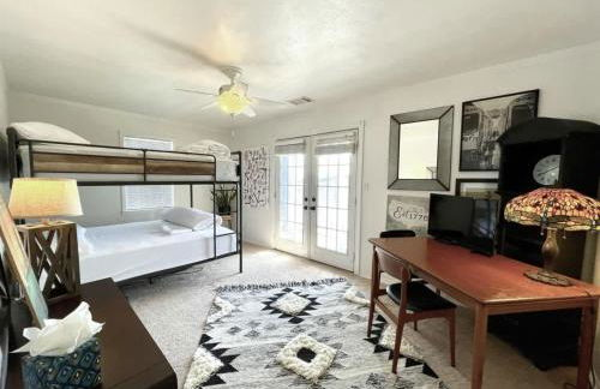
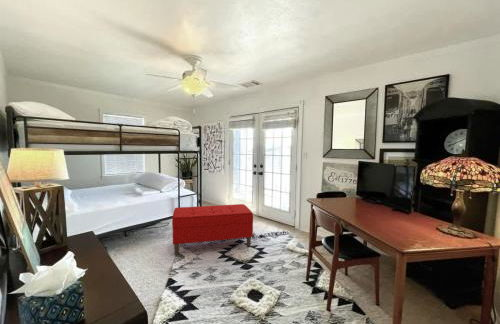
+ bench [171,203,254,256]
